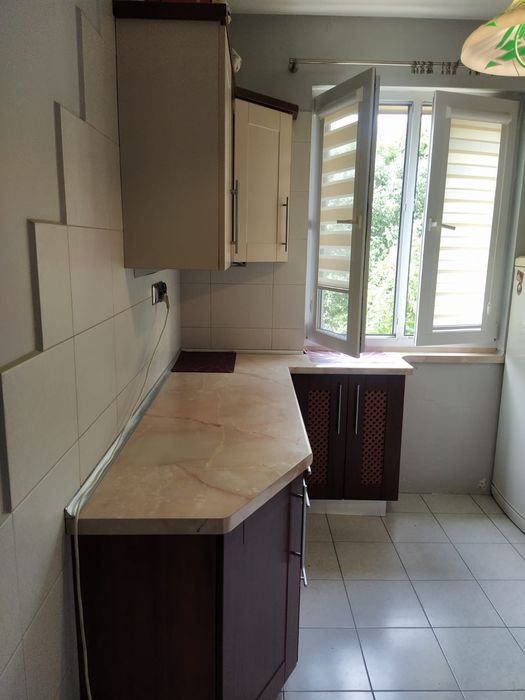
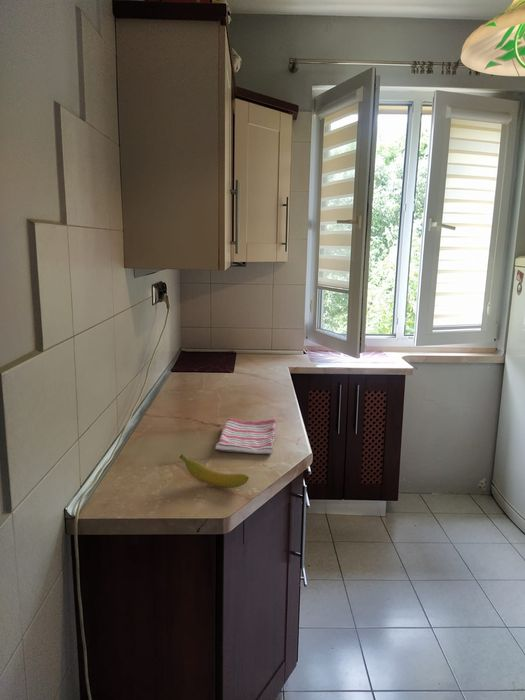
+ dish towel [214,417,277,456]
+ banana [179,453,250,489]
